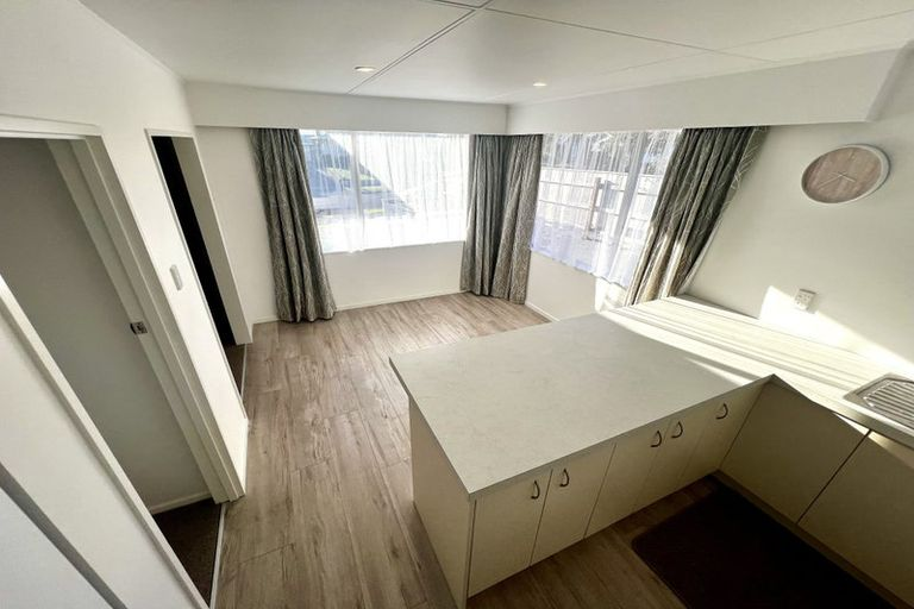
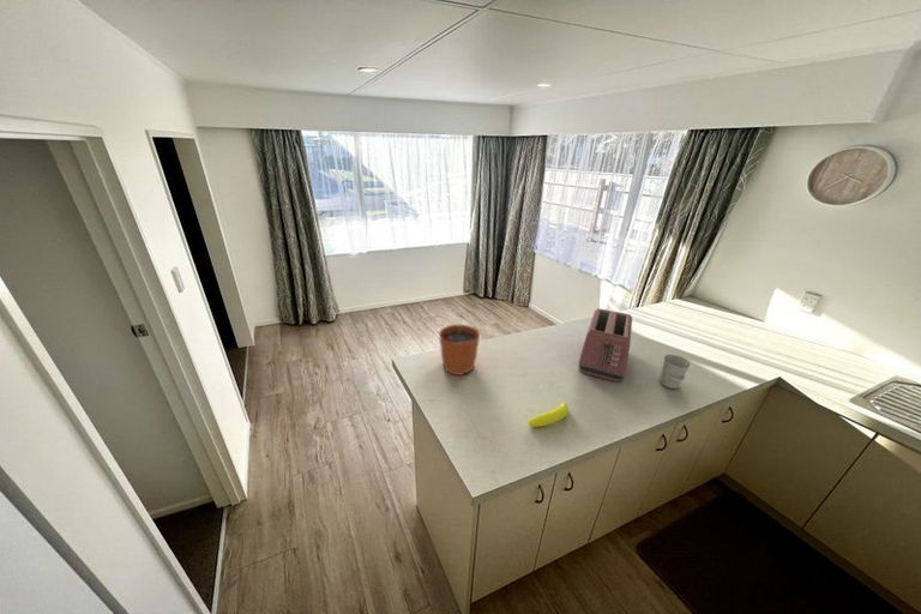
+ cup [658,354,691,390]
+ plant pot [438,312,481,377]
+ banana [526,401,570,428]
+ toaster [578,307,633,383]
